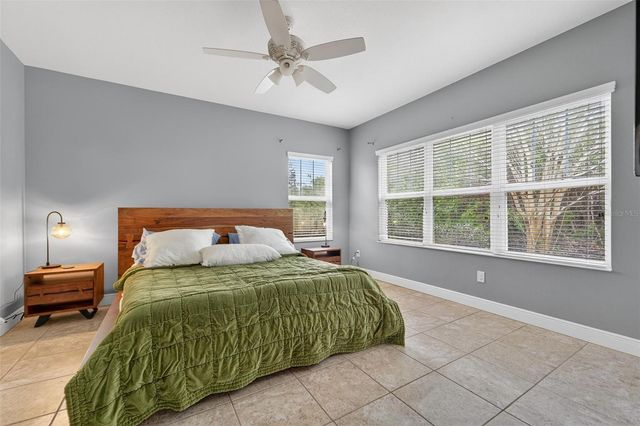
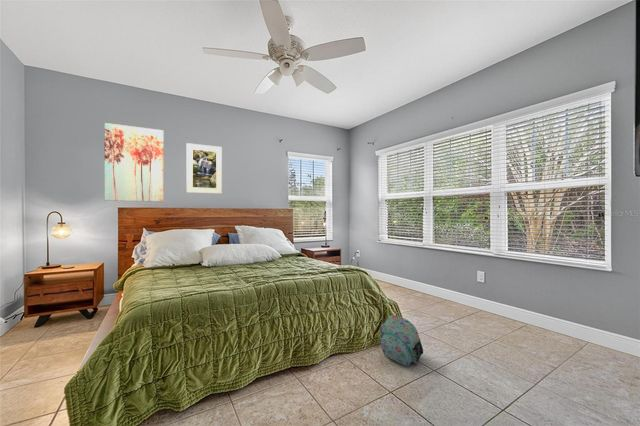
+ wall art [103,122,164,202]
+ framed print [186,142,223,195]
+ backpack [379,314,424,368]
